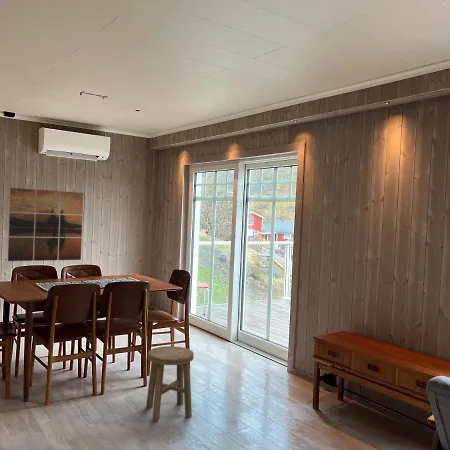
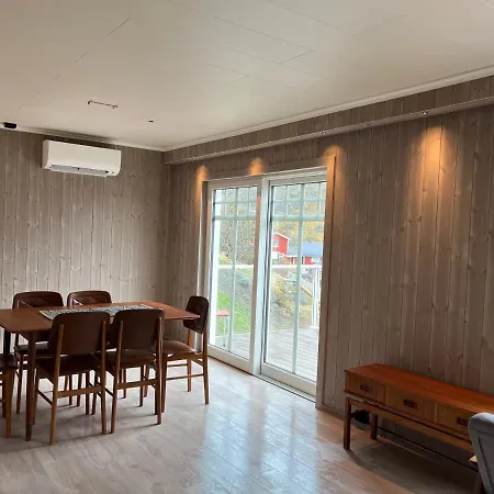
- stool [145,345,195,422]
- wall art [7,187,84,262]
